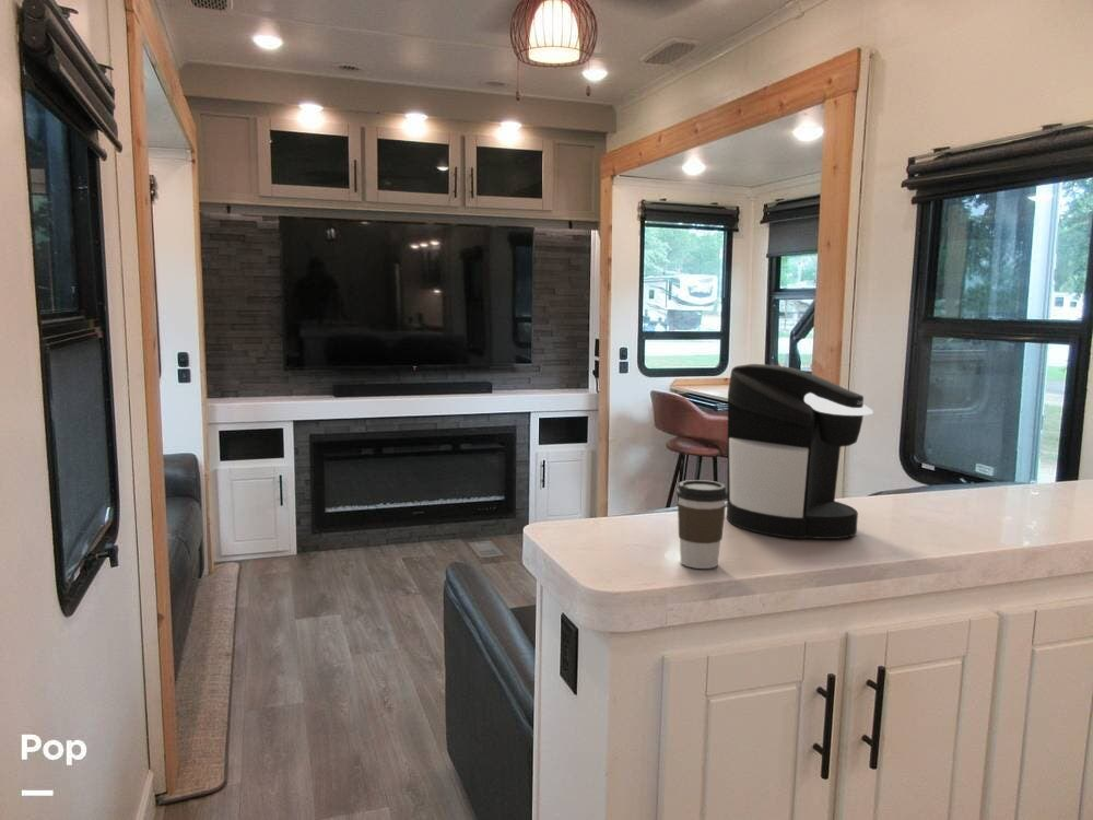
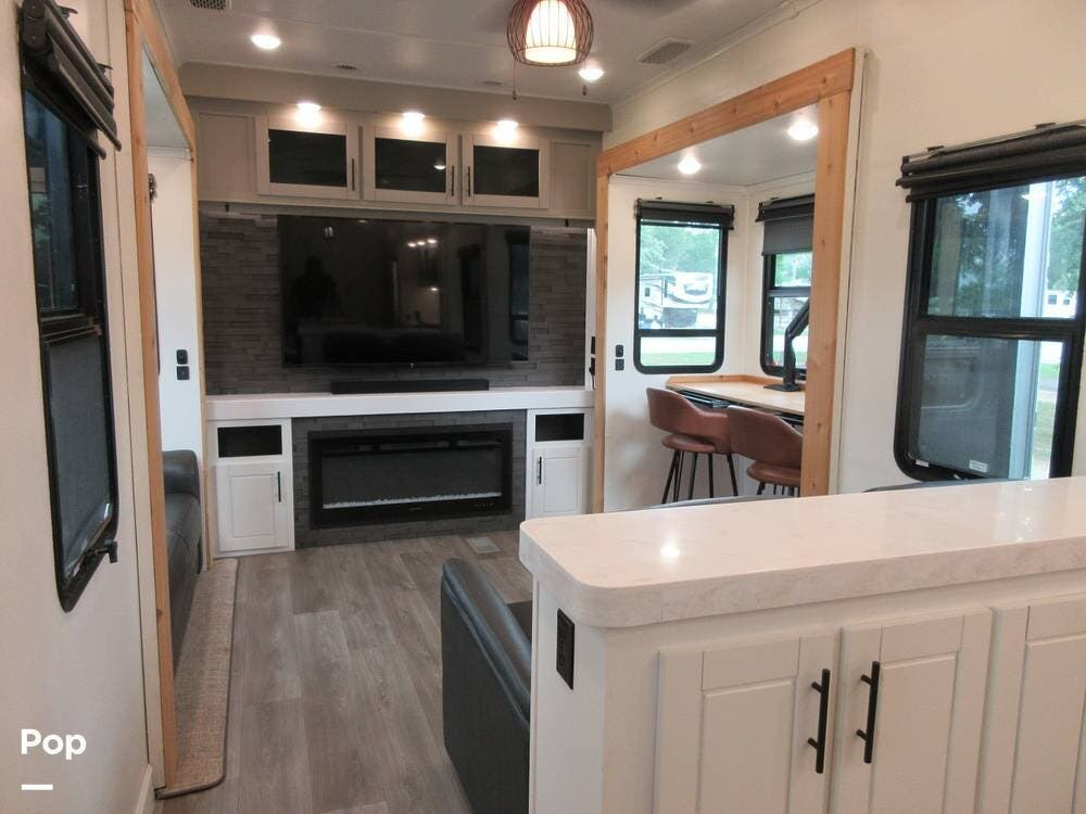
- coffee maker [726,363,874,540]
- coffee cup [675,479,728,570]
